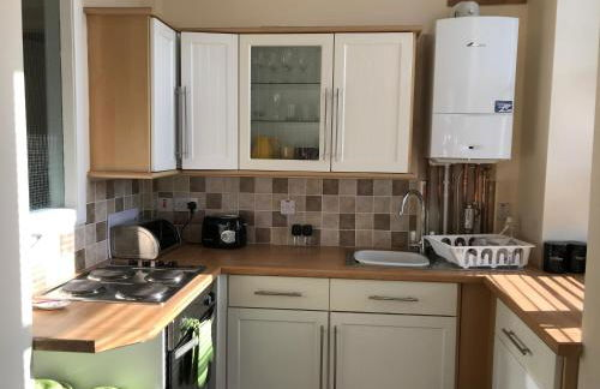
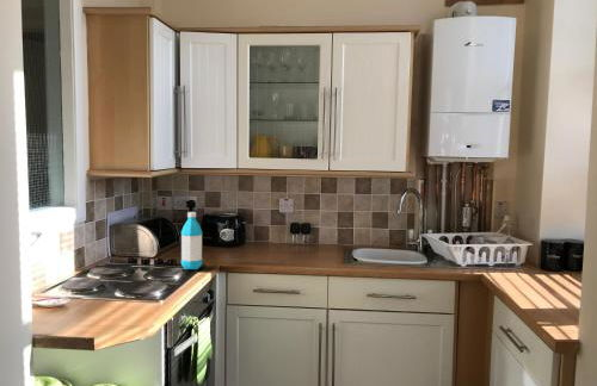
+ water bottle [180,211,203,270]
